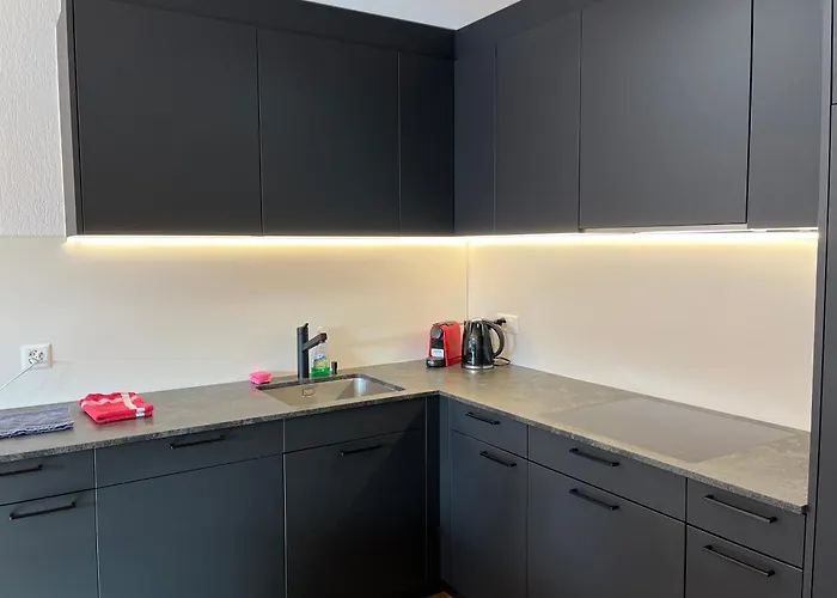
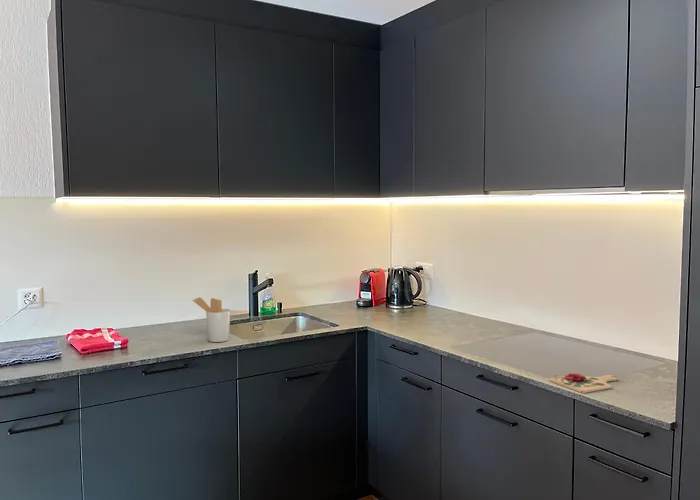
+ utensil holder [192,296,231,343]
+ cutting board [548,372,619,394]
